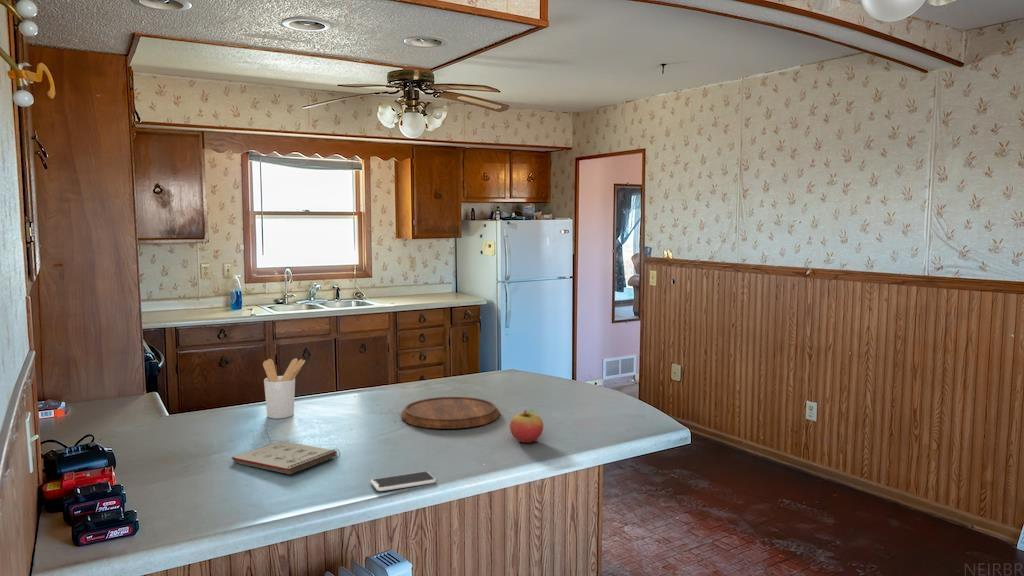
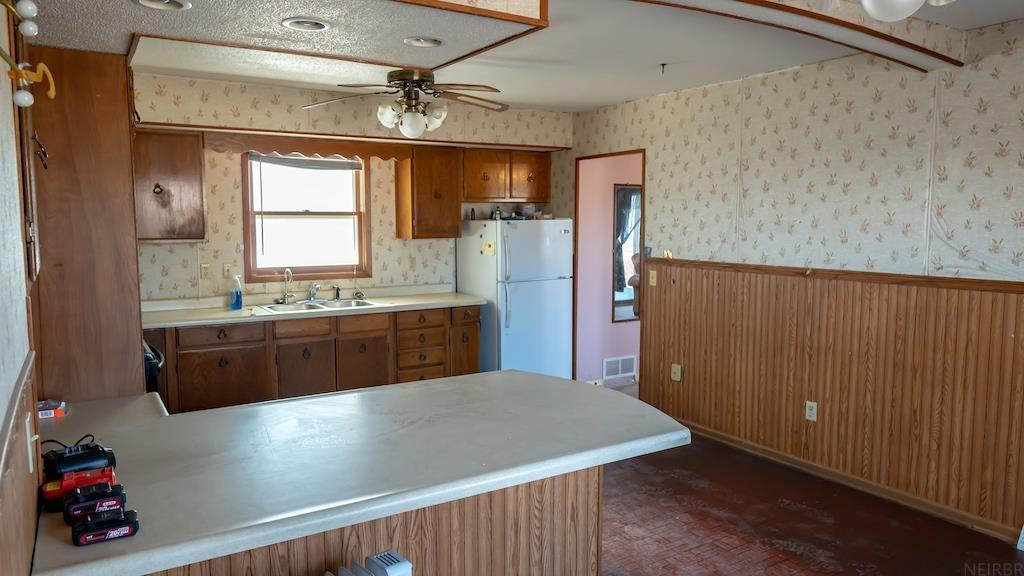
- cutting board [400,396,500,430]
- notepad [231,440,341,477]
- smartphone [370,470,437,492]
- fruit [509,408,544,444]
- utensil holder [262,357,306,420]
